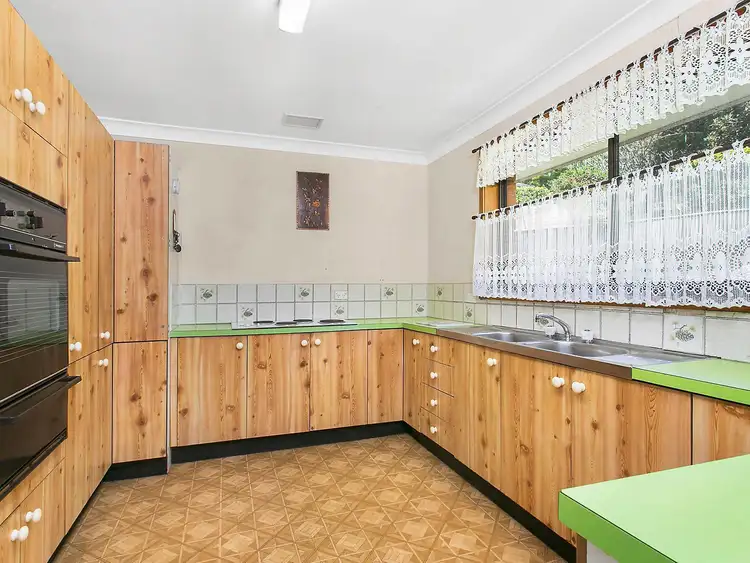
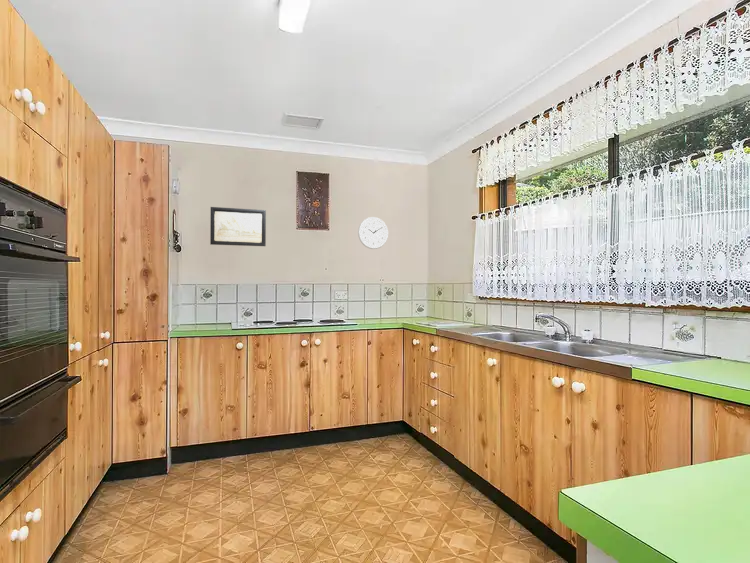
+ wall art [209,206,267,247]
+ wall clock [357,216,389,250]
